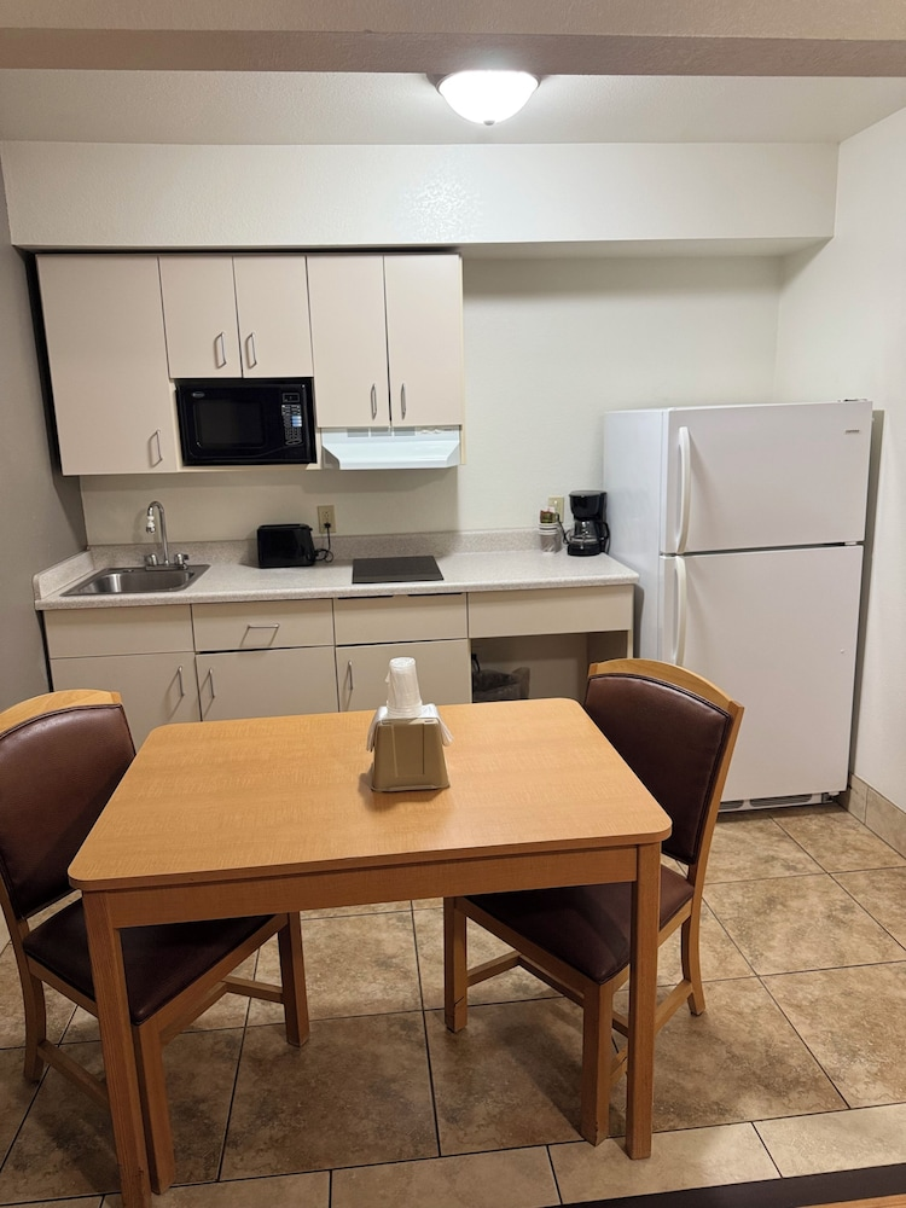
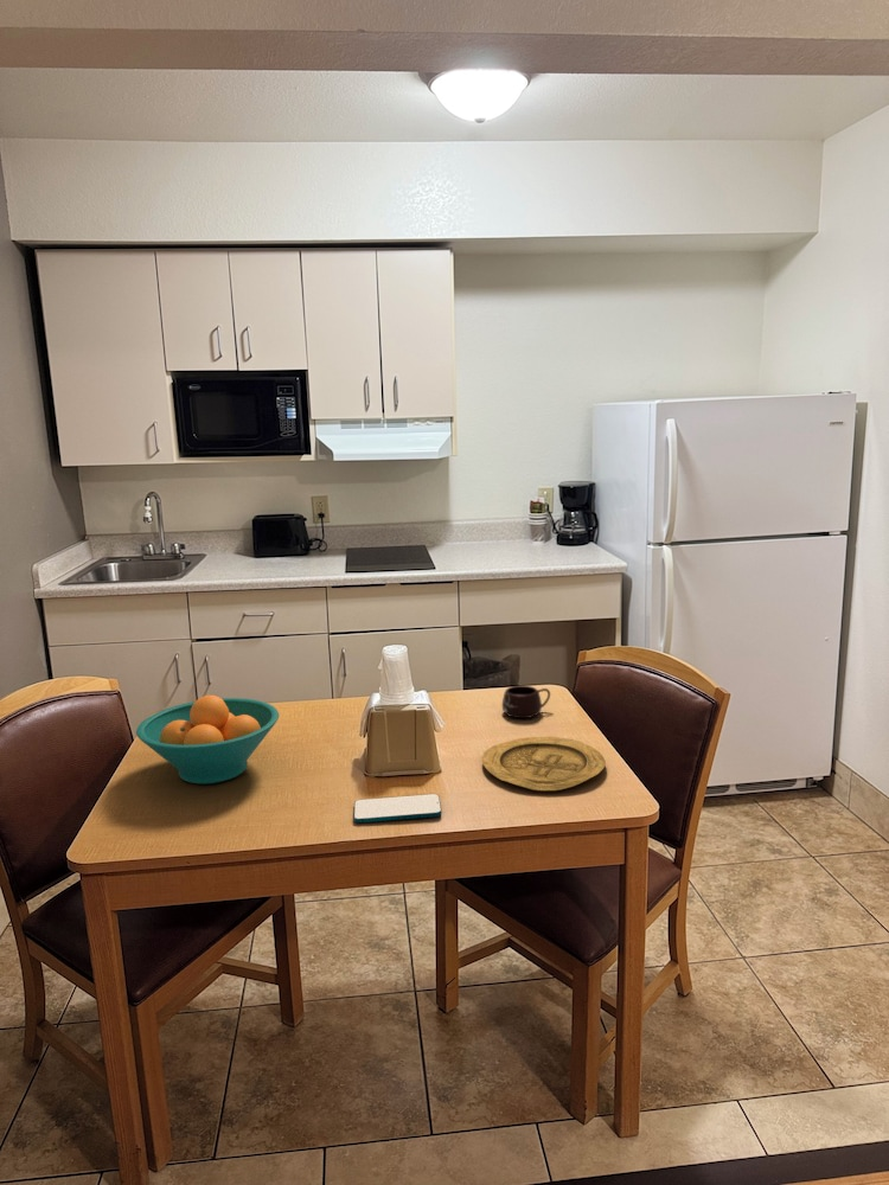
+ fruit bowl [135,694,280,786]
+ mug [501,685,551,719]
+ plate [481,736,607,792]
+ smartphone [353,793,443,824]
